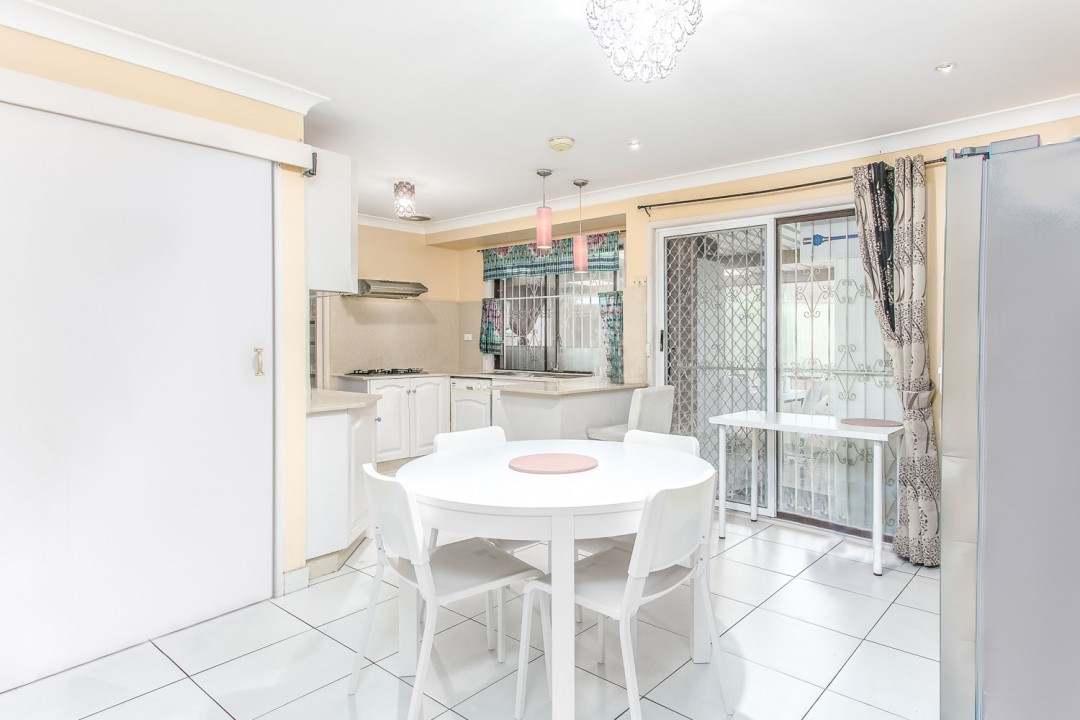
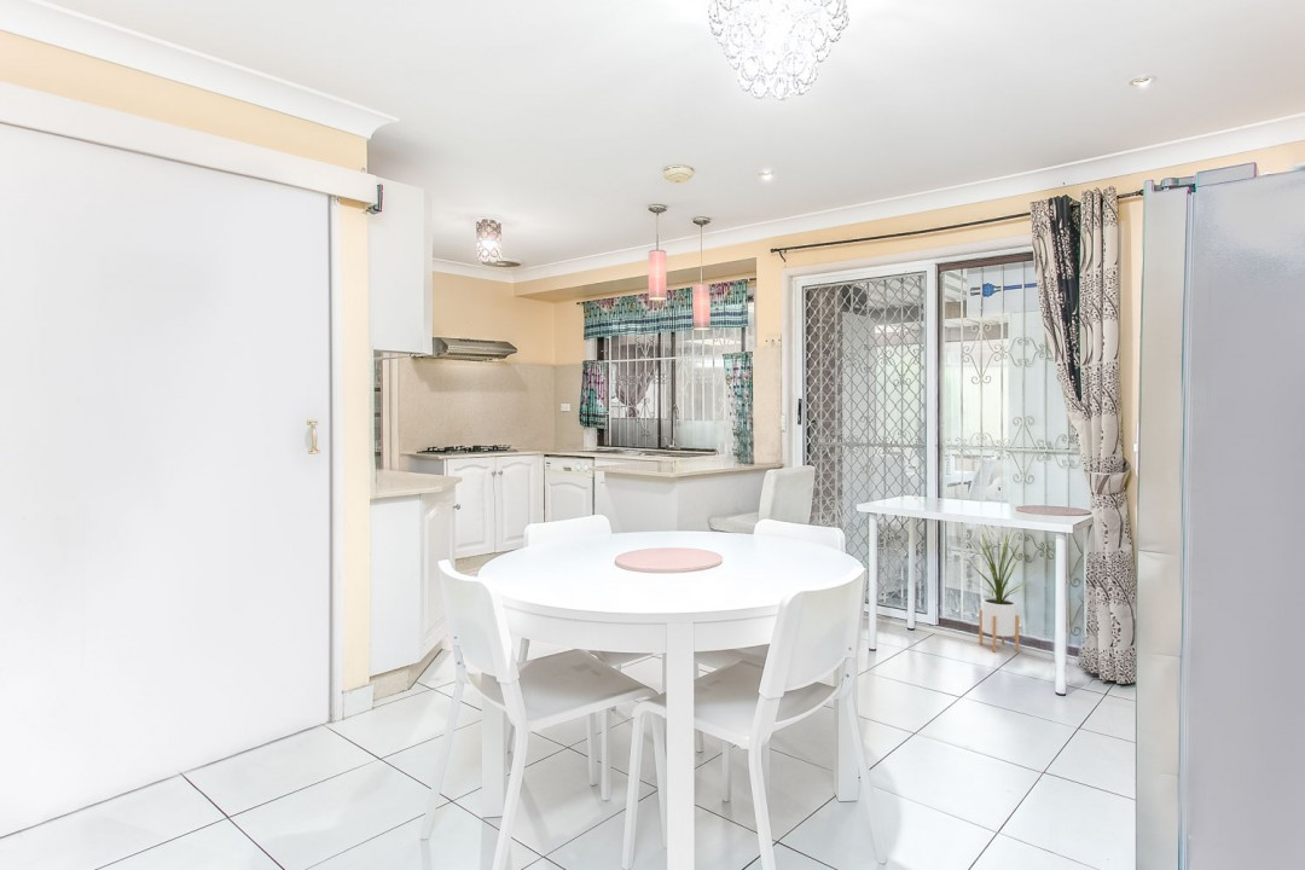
+ house plant [964,524,1036,652]
